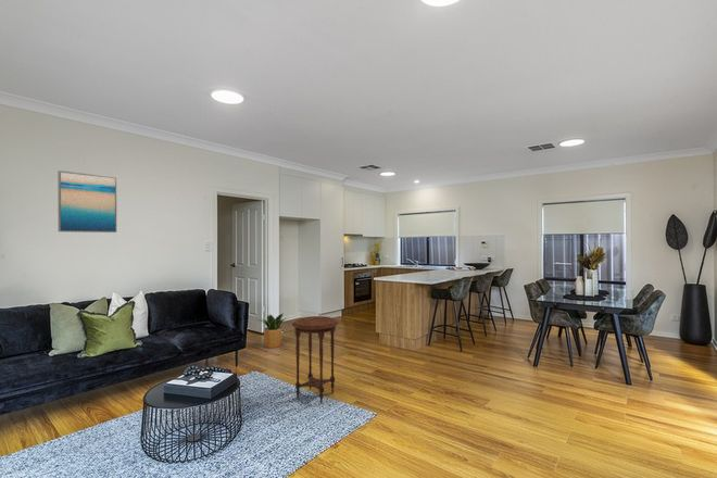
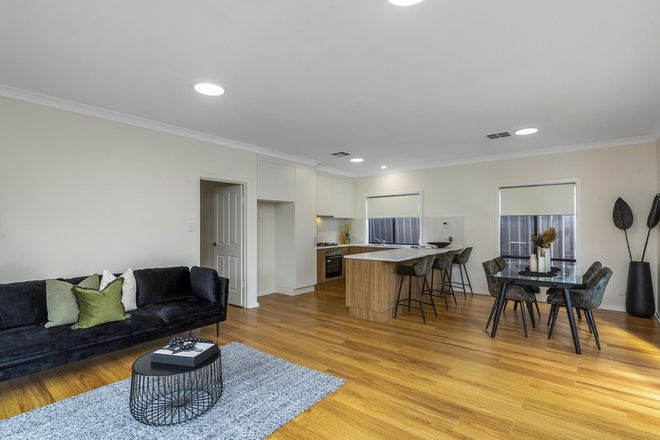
- side table [291,315,339,405]
- potted plant [257,312,289,349]
- wall art [56,169,117,234]
